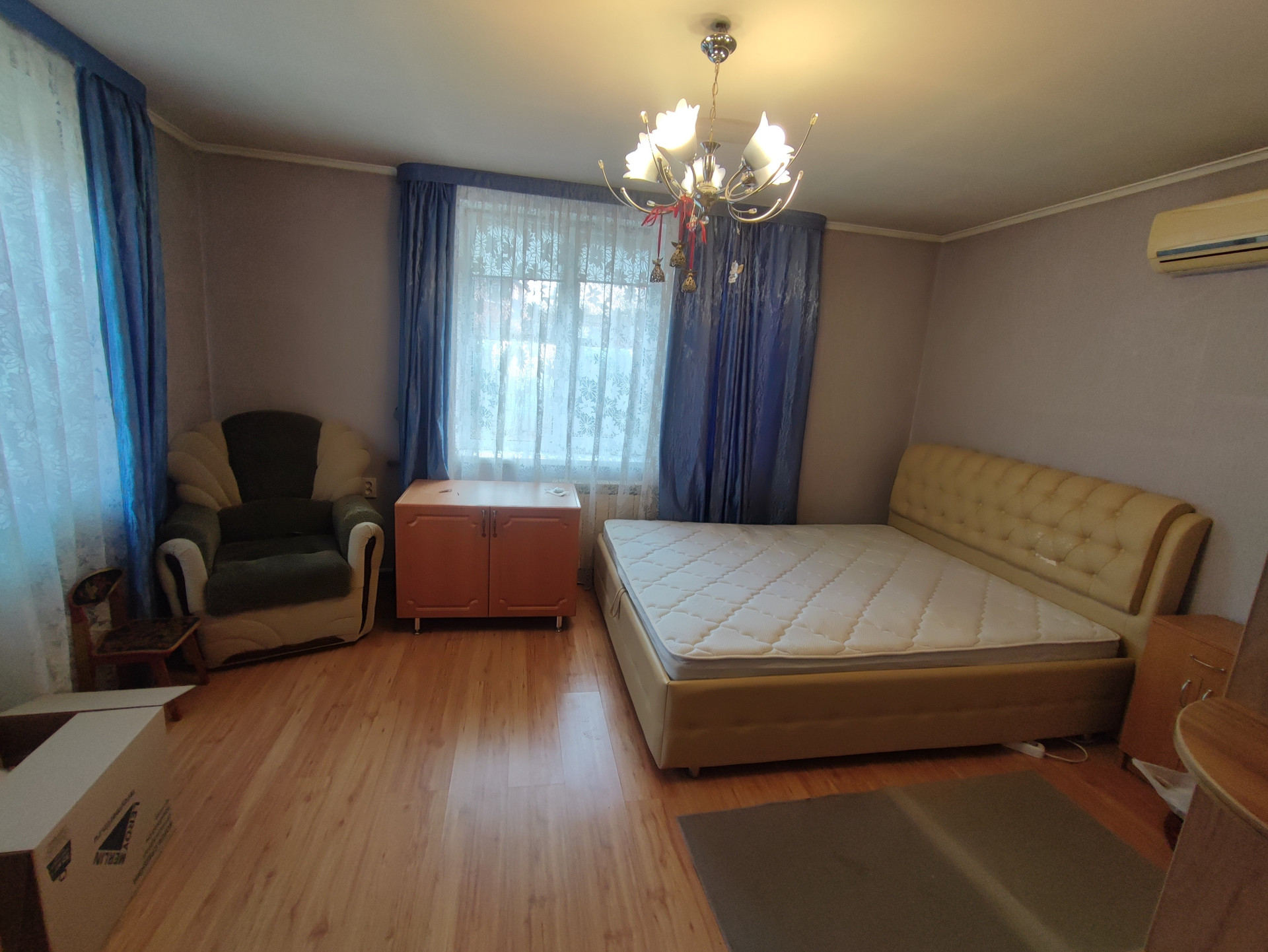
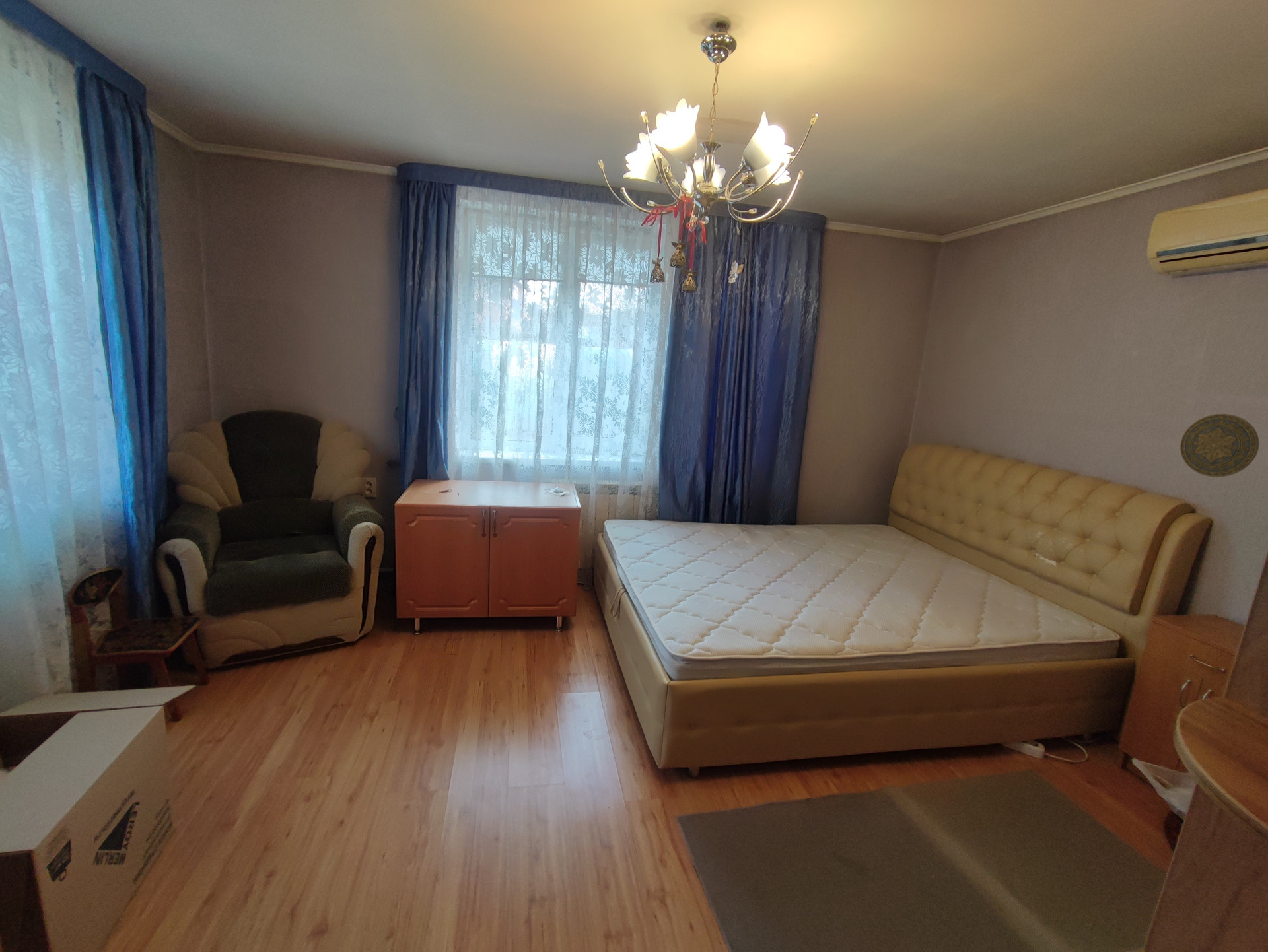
+ decorative plate [1180,413,1260,478]
